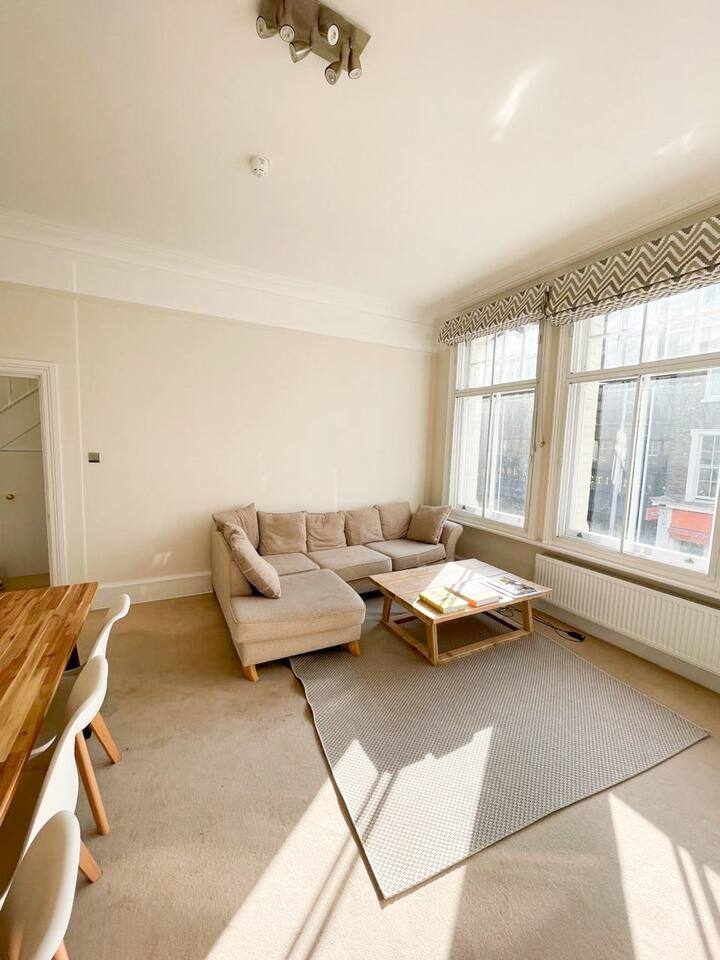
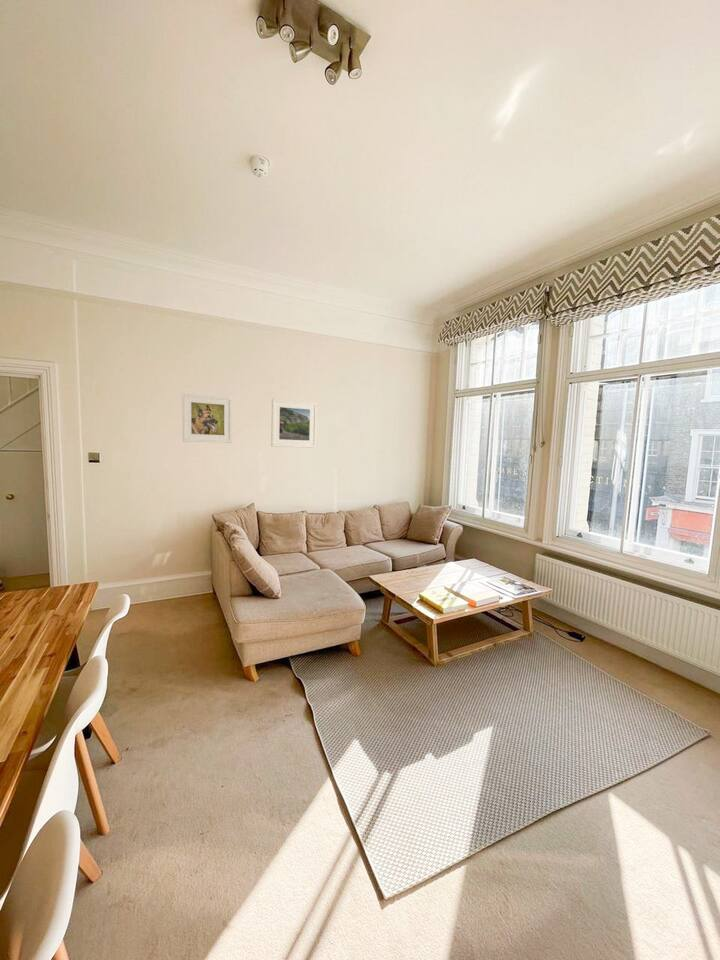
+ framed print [270,398,318,449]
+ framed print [181,393,233,444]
